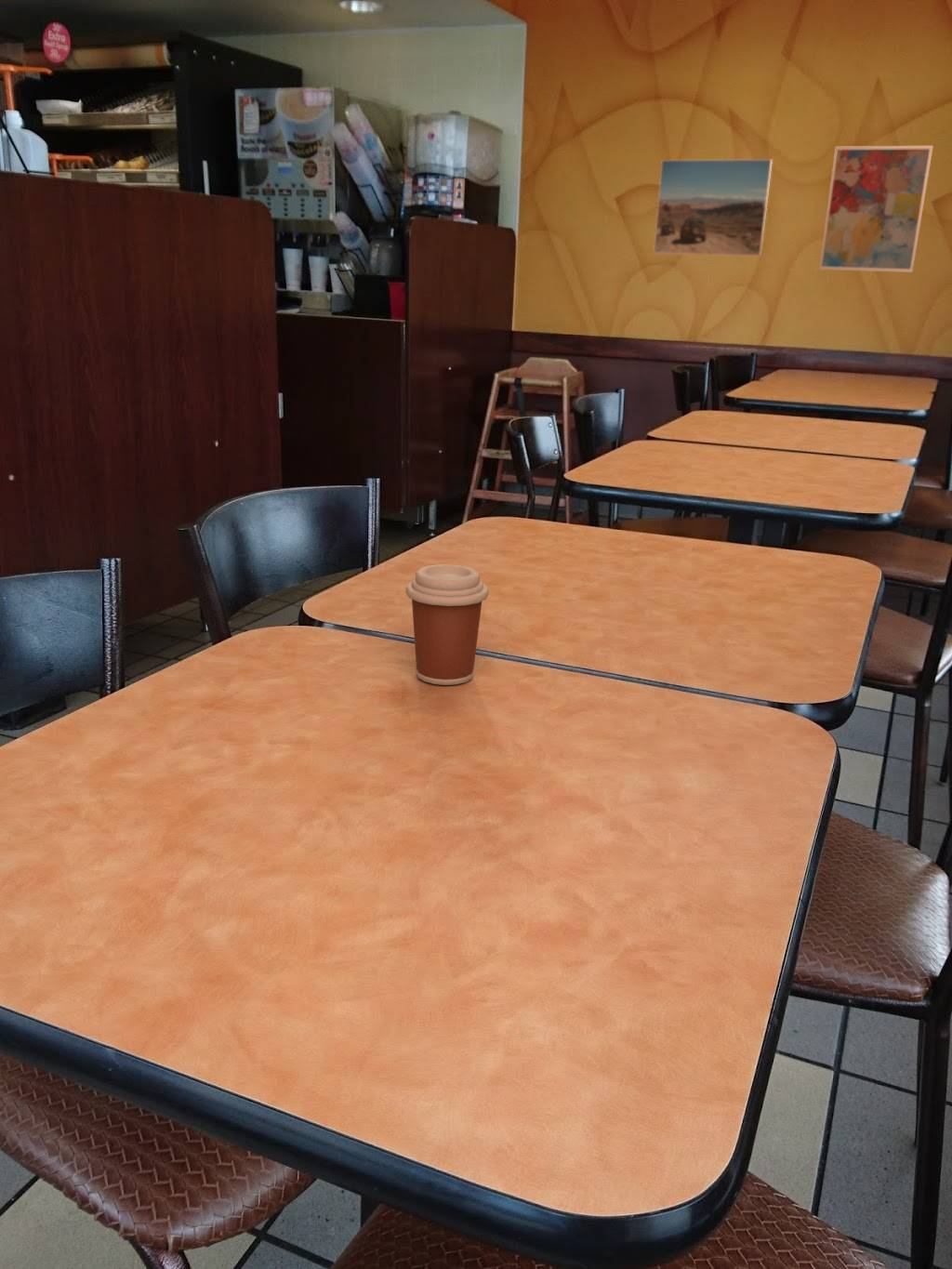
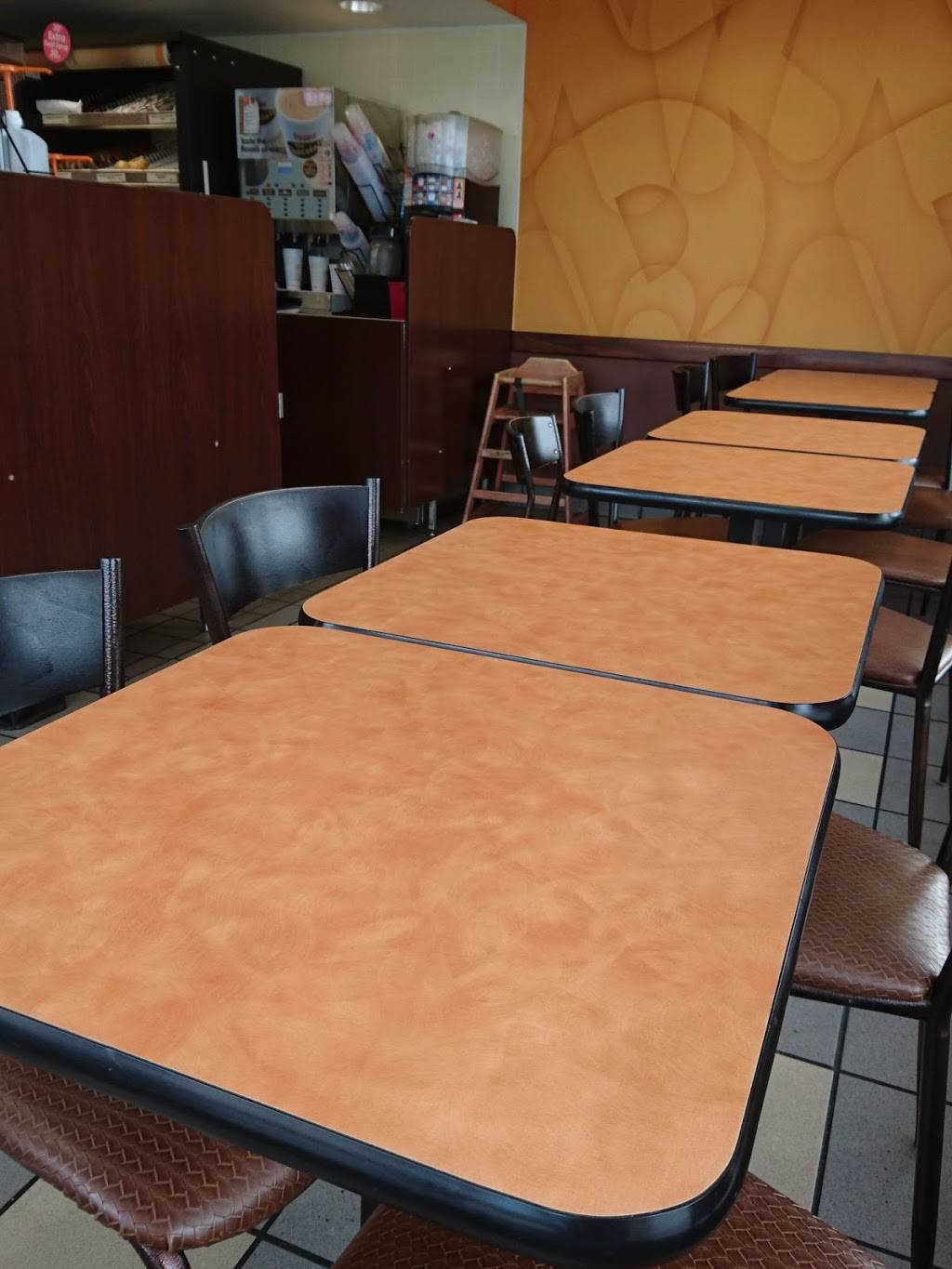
- wall art [818,145,934,273]
- coffee cup [405,563,490,686]
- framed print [653,158,774,258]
